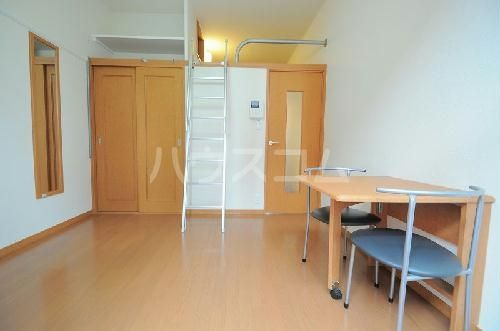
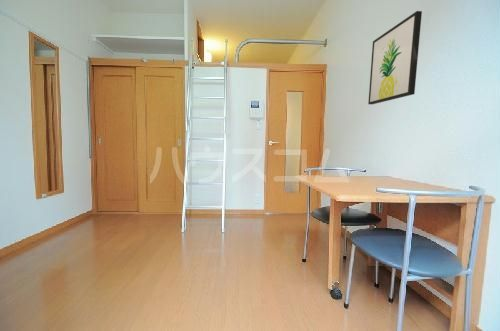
+ wall art [367,10,423,105]
